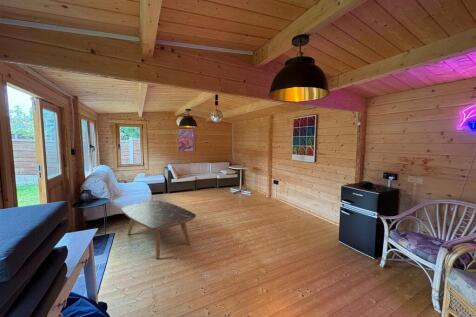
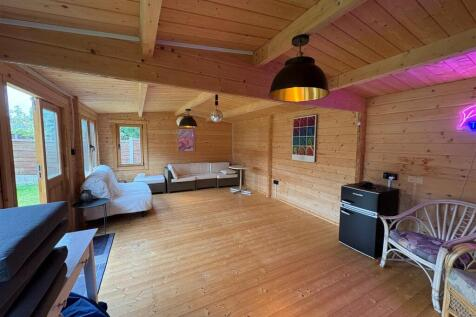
- coffee table [120,199,197,260]
